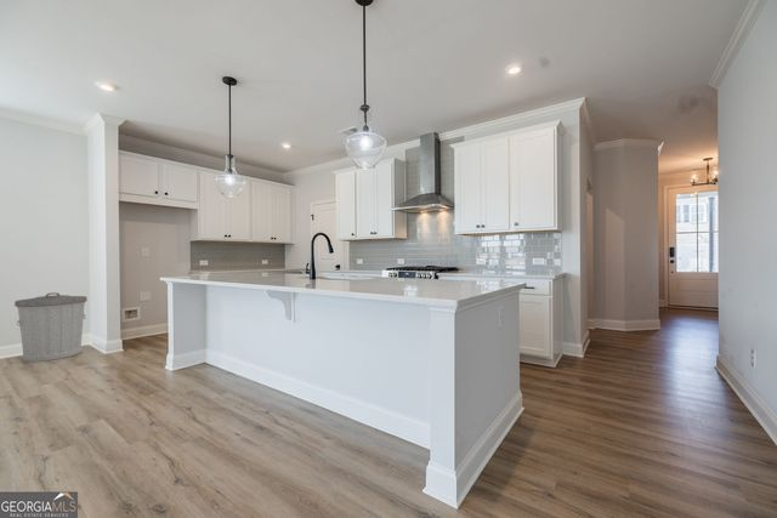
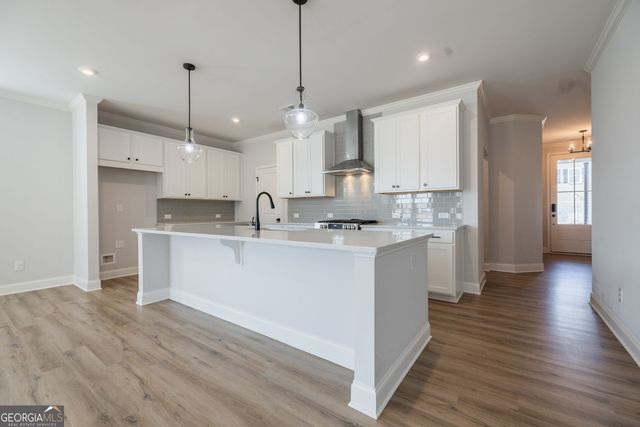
- trash can [13,291,89,363]
